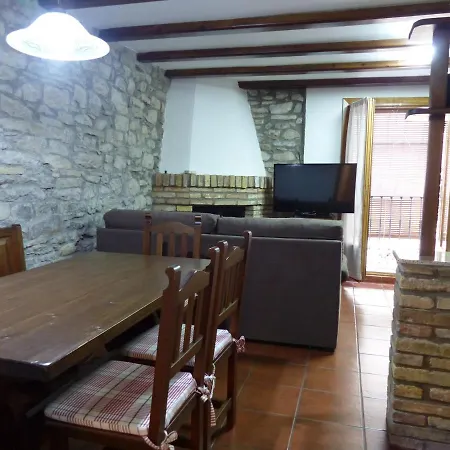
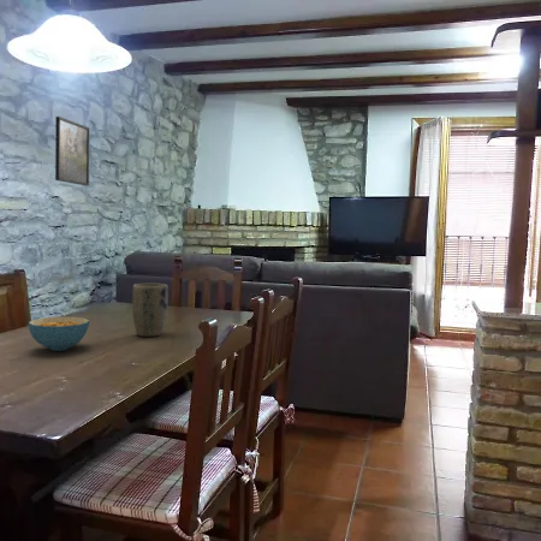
+ cereal bowl [28,316,90,352]
+ plant pot [131,283,170,338]
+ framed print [54,115,90,186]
